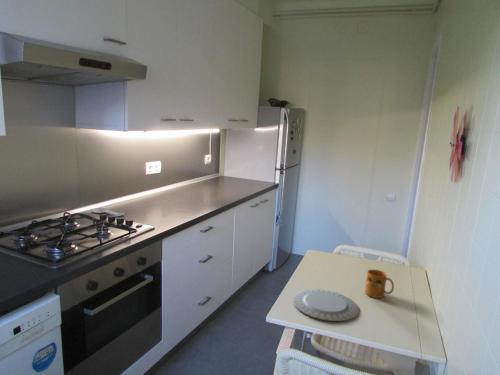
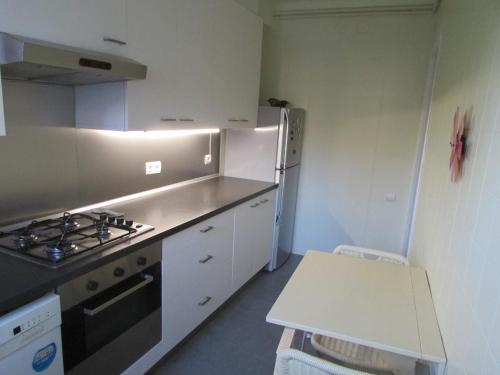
- chinaware [292,289,360,322]
- mug [364,269,395,299]
